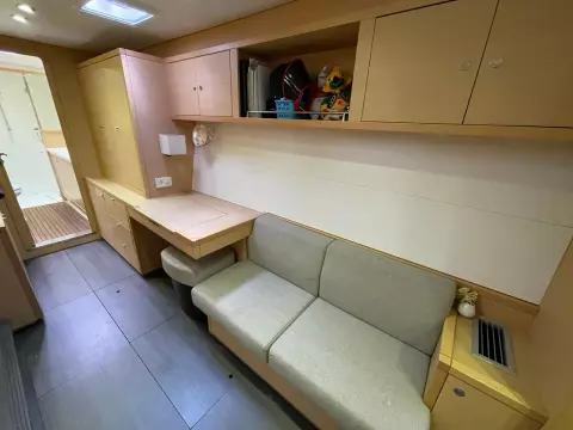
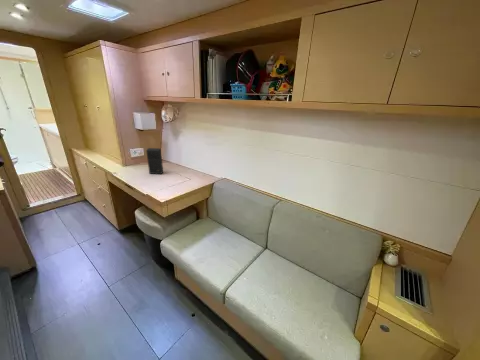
+ speaker [145,147,164,175]
